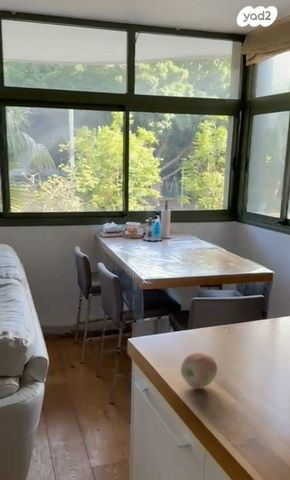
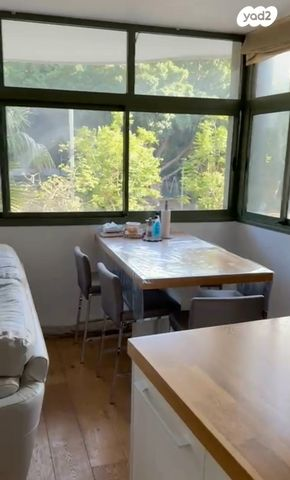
- fruit [180,352,218,390]
